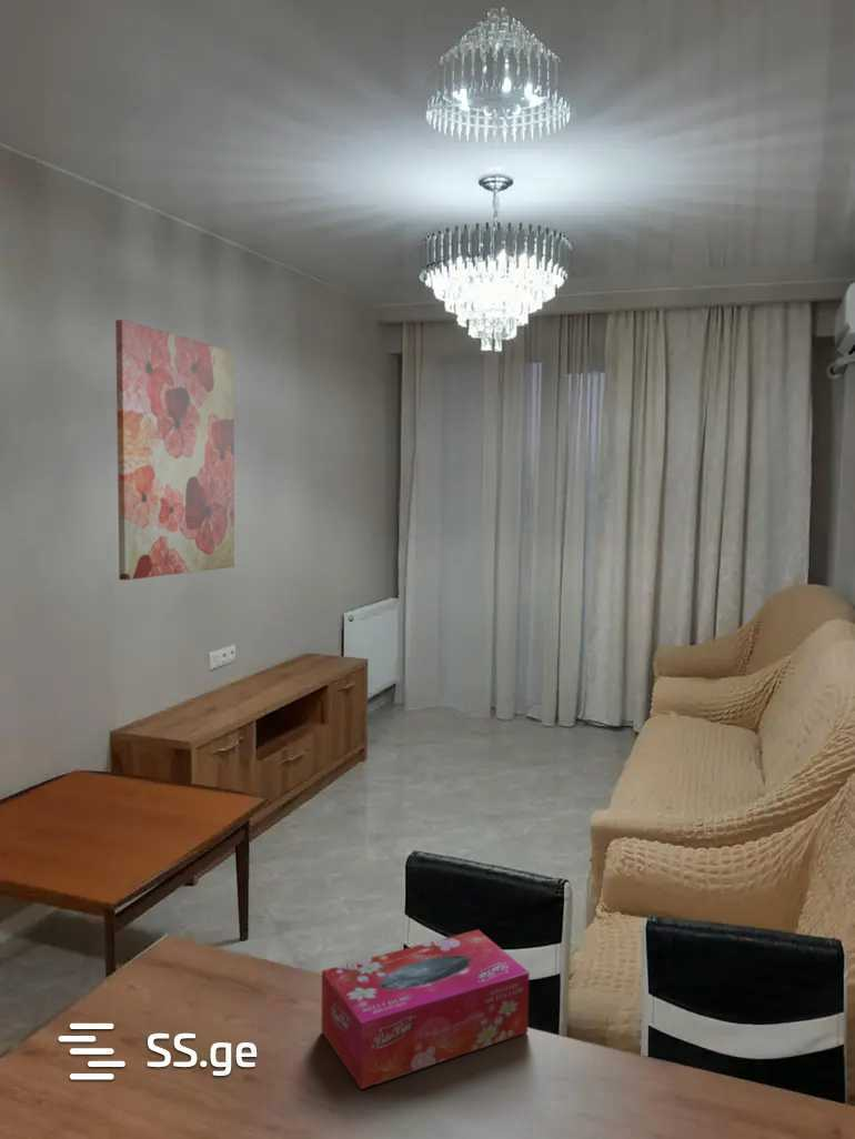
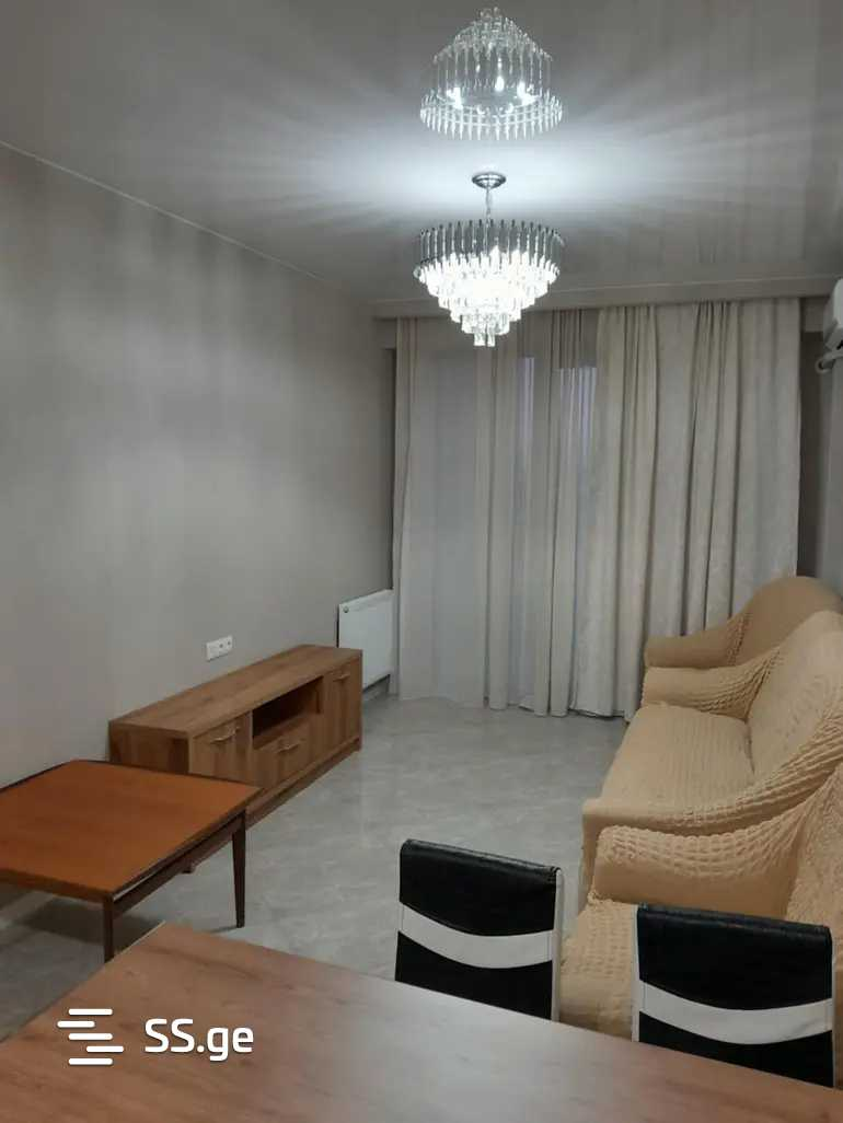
- wall art [114,319,235,582]
- tissue box [321,928,531,1090]
